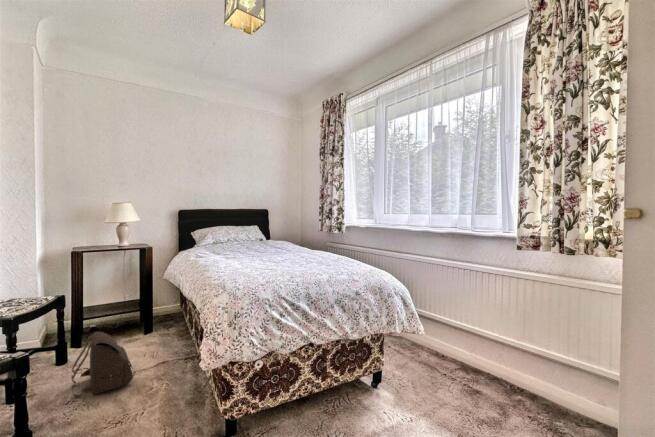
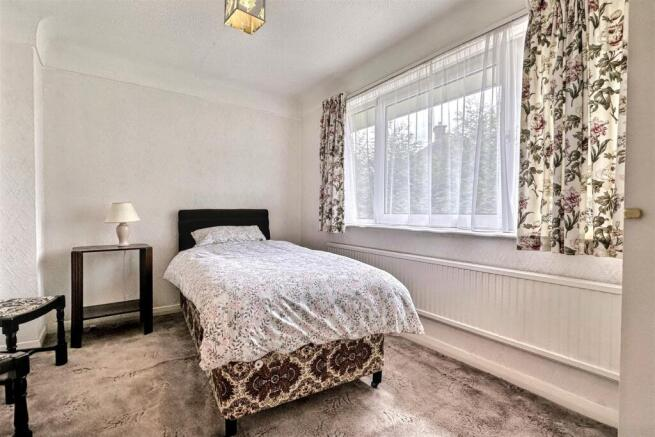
- satchel [70,331,134,398]
